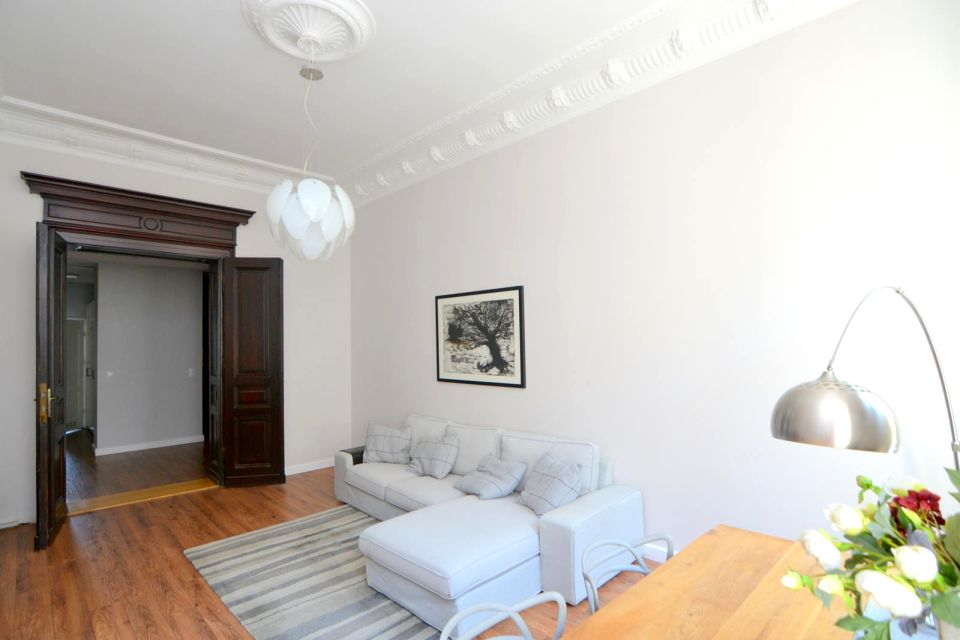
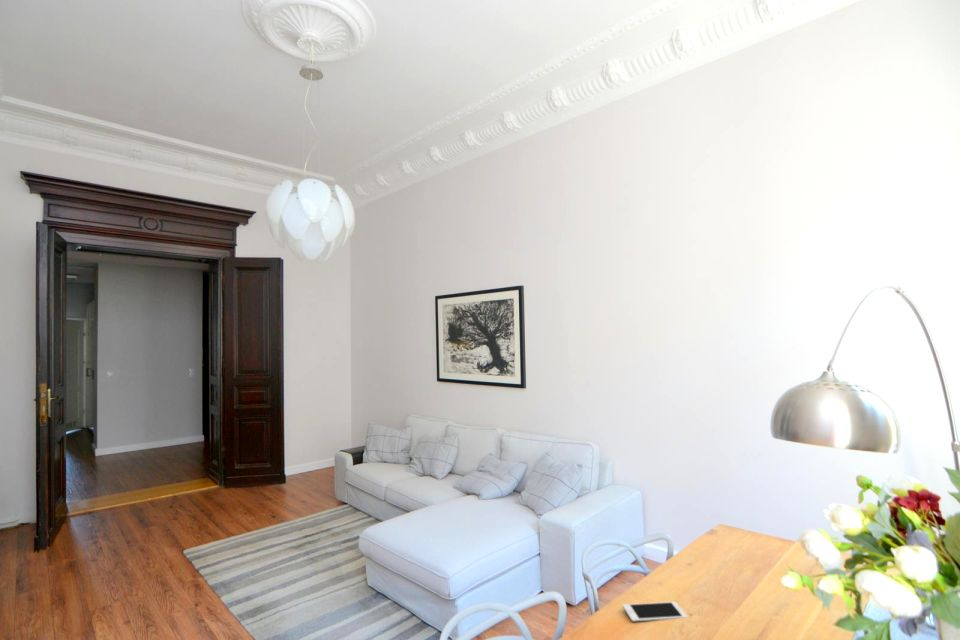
+ cell phone [622,601,688,623]
